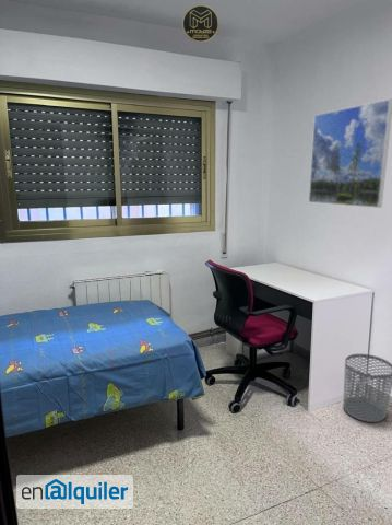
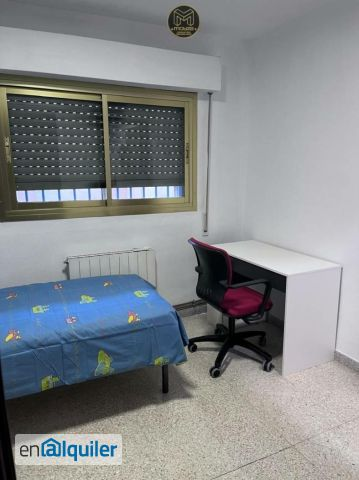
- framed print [308,98,392,209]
- waste bin [343,353,392,423]
